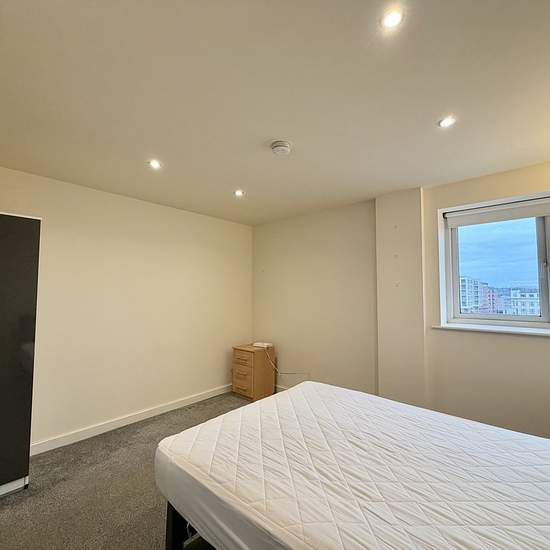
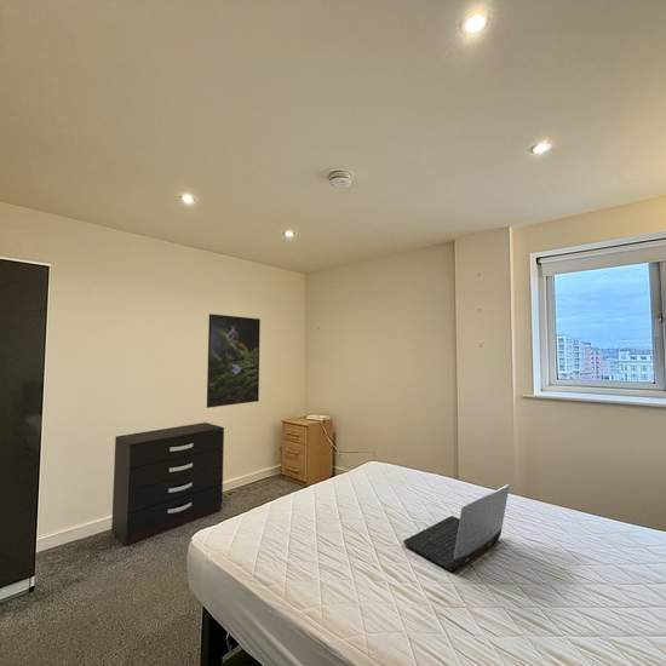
+ laptop computer [402,483,510,573]
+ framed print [206,312,262,409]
+ dresser [110,421,225,547]
